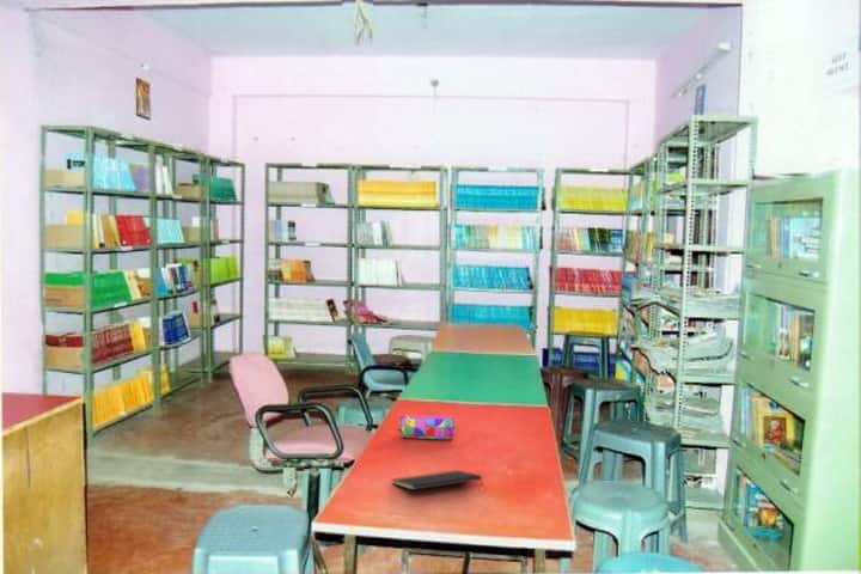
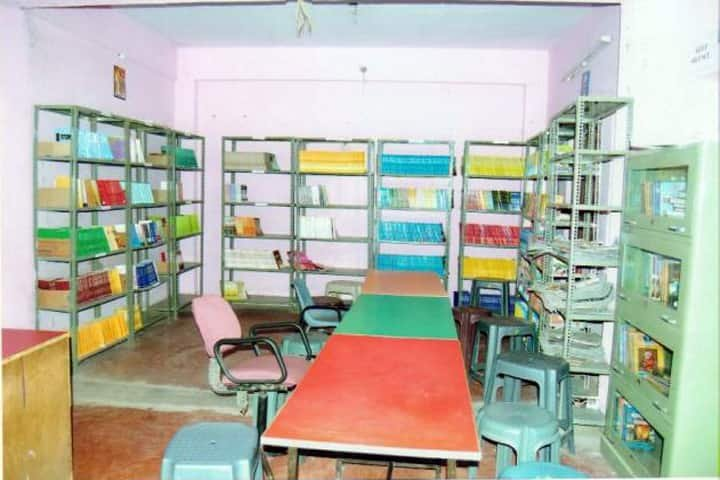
- pencil case [397,413,457,440]
- notepad [391,469,483,491]
